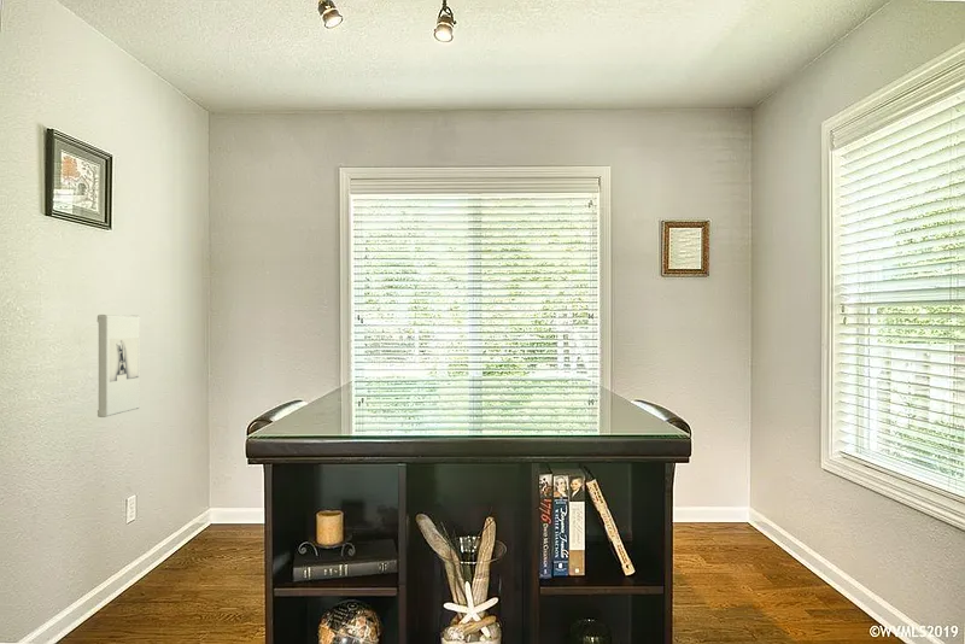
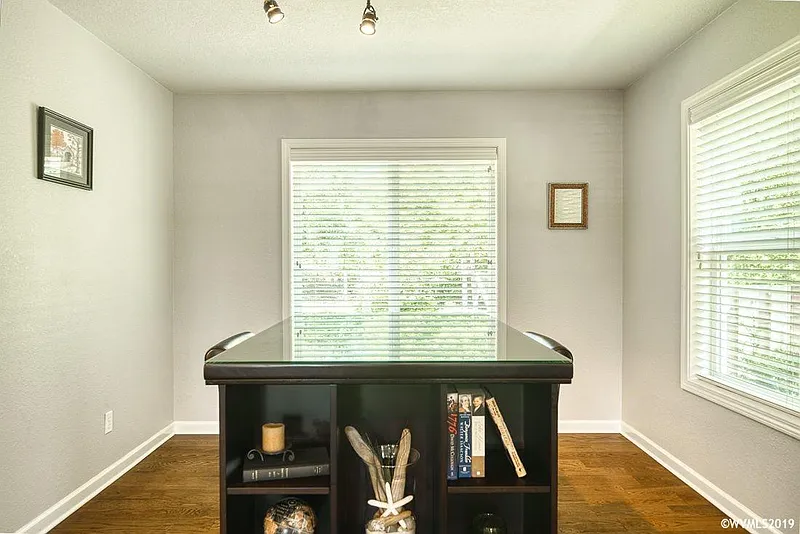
- wall sculpture [95,314,141,418]
